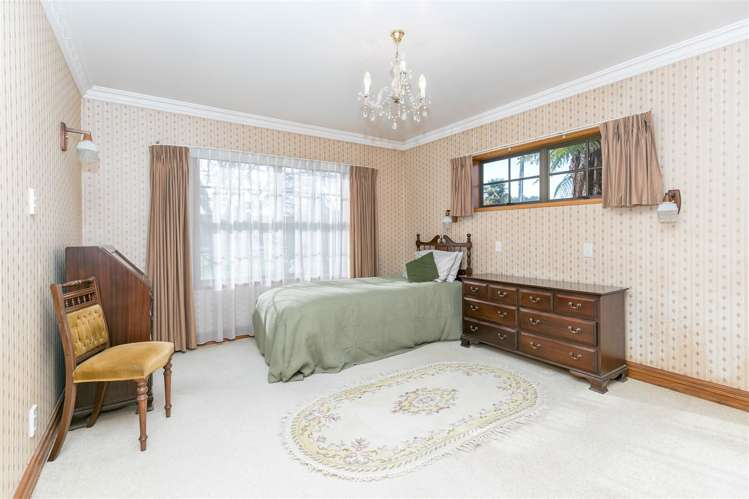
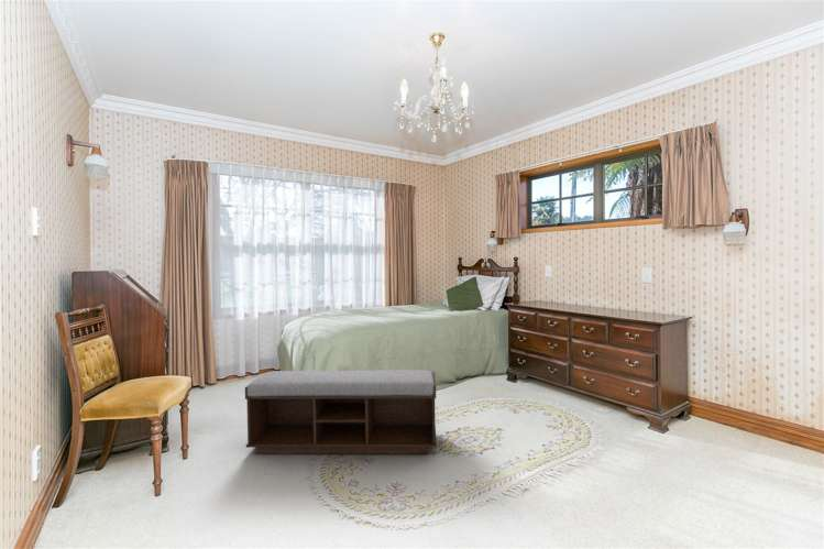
+ bench [244,369,438,454]
